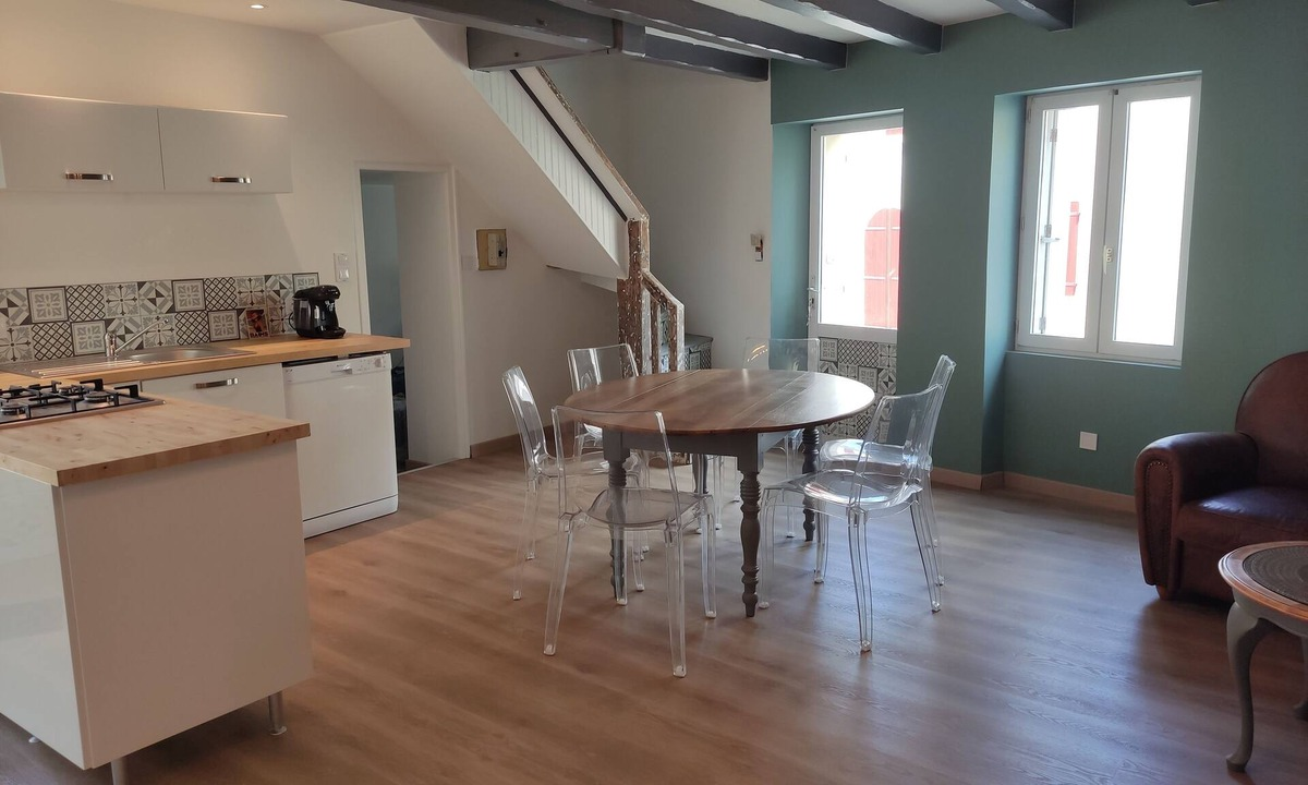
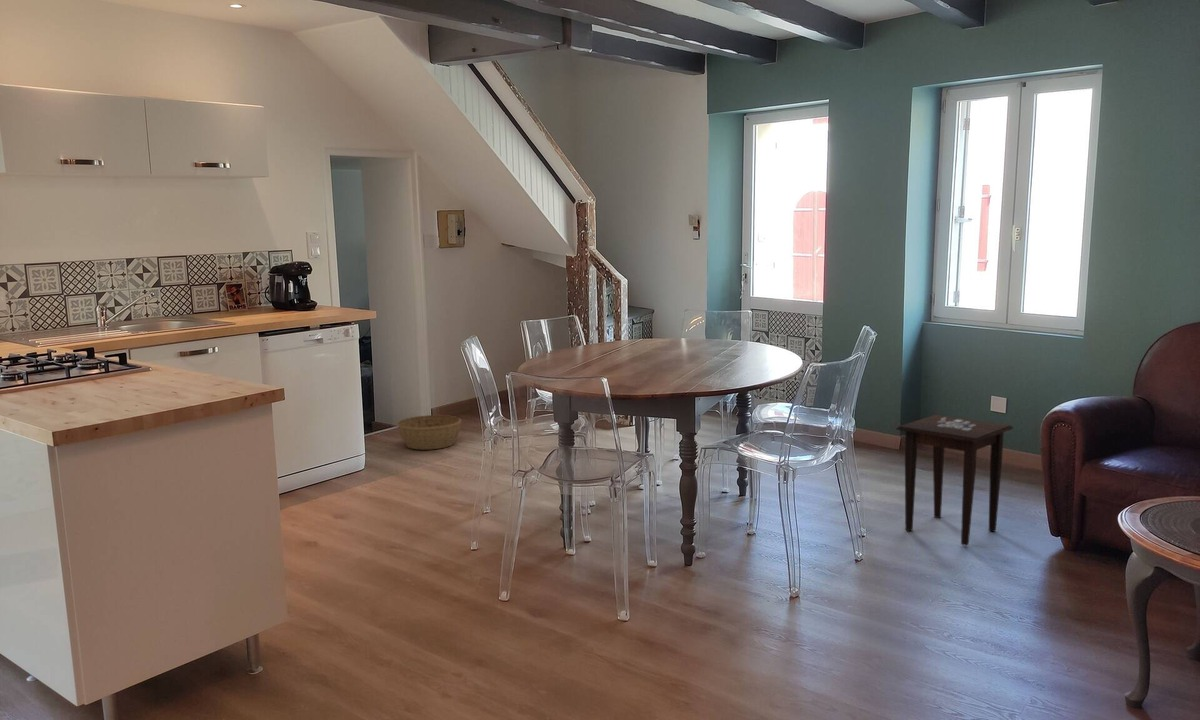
+ side table [895,414,1014,547]
+ basket [396,414,462,451]
